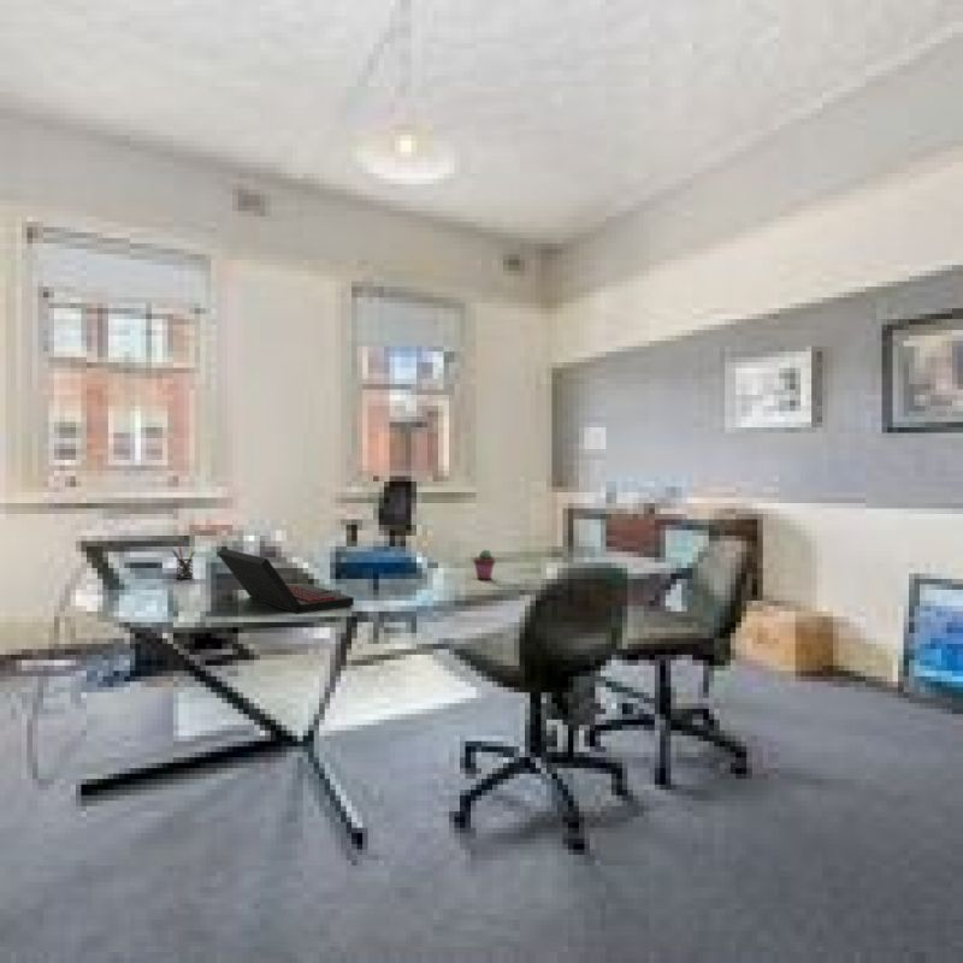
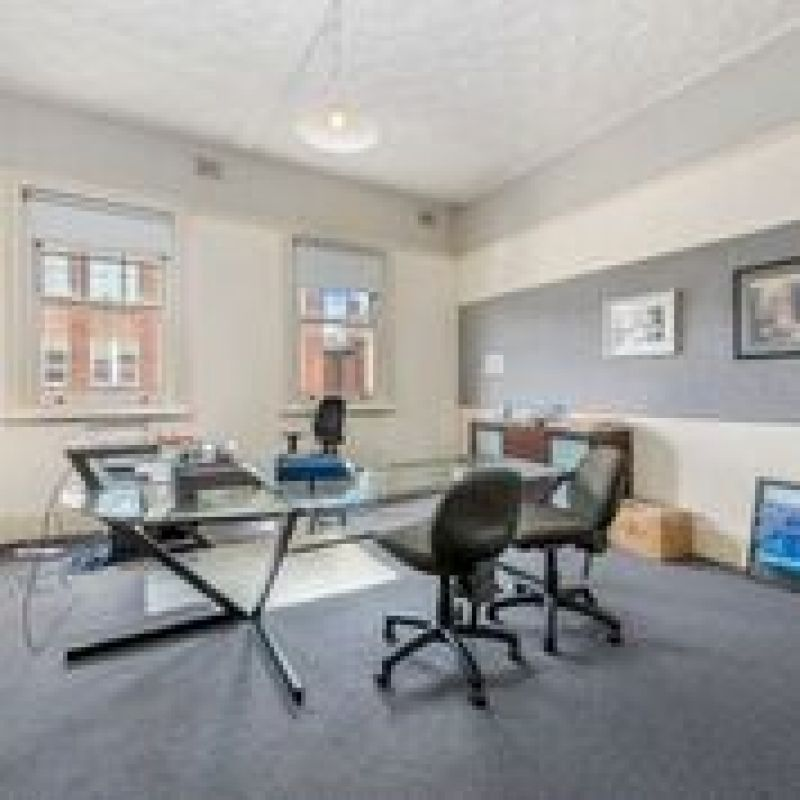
- pen holder [171,545,196,580]
- potted succulent [472,549,496,580]
- laptop [215,548,355,615]
